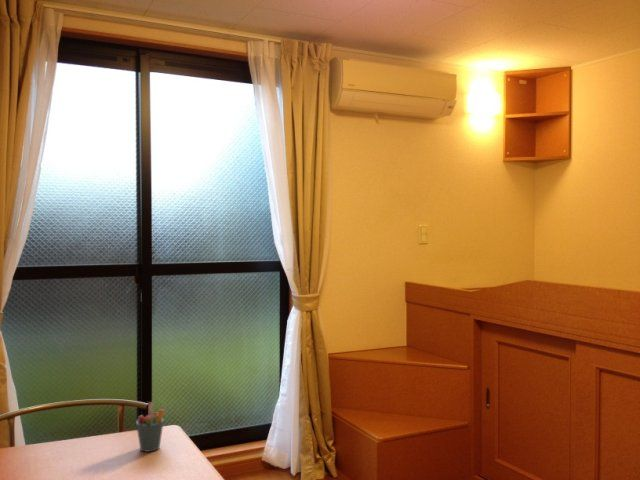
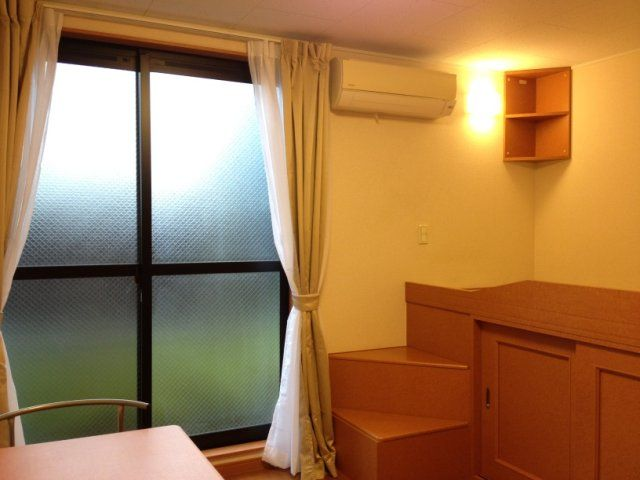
- pen holder [135,401,165,453]
